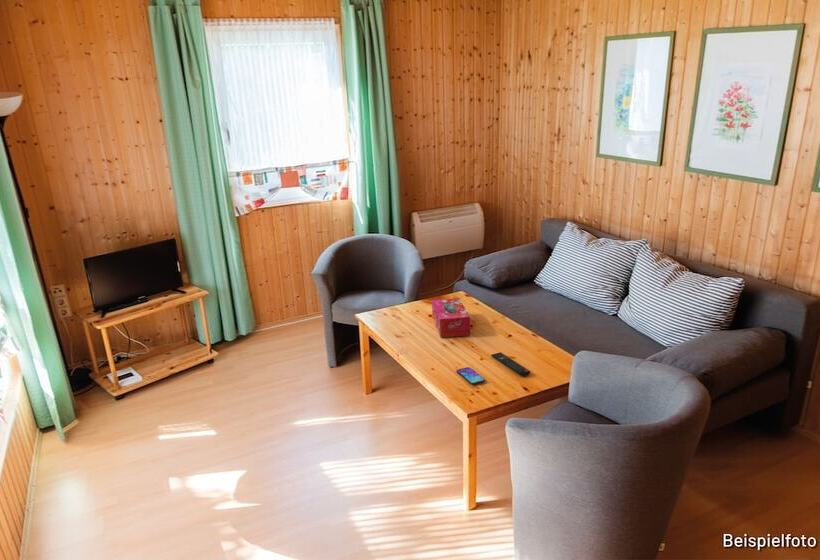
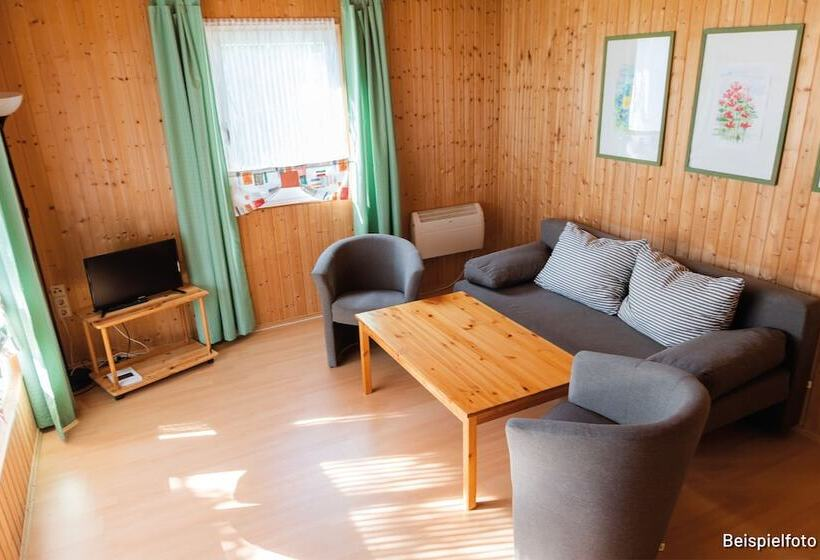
- remote control [490,351,531,377]
- smartphone [456,366,486,386]
- tissue box [431,297,471,338]
